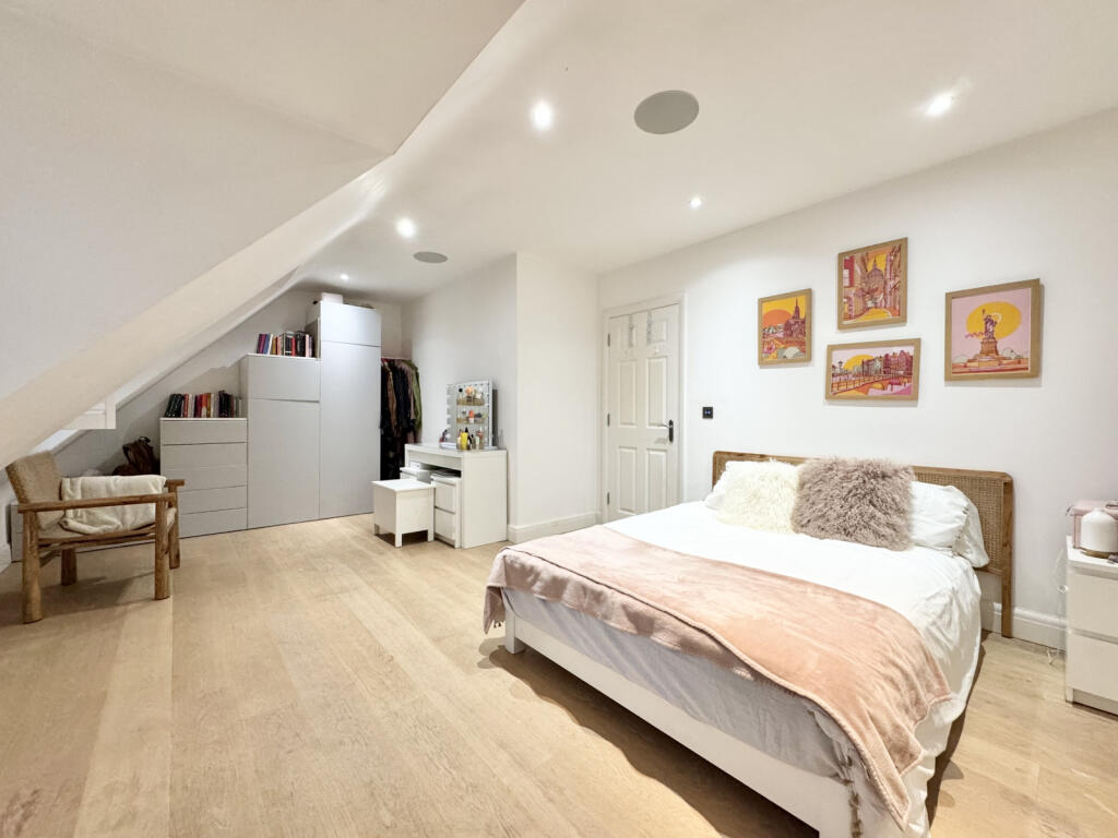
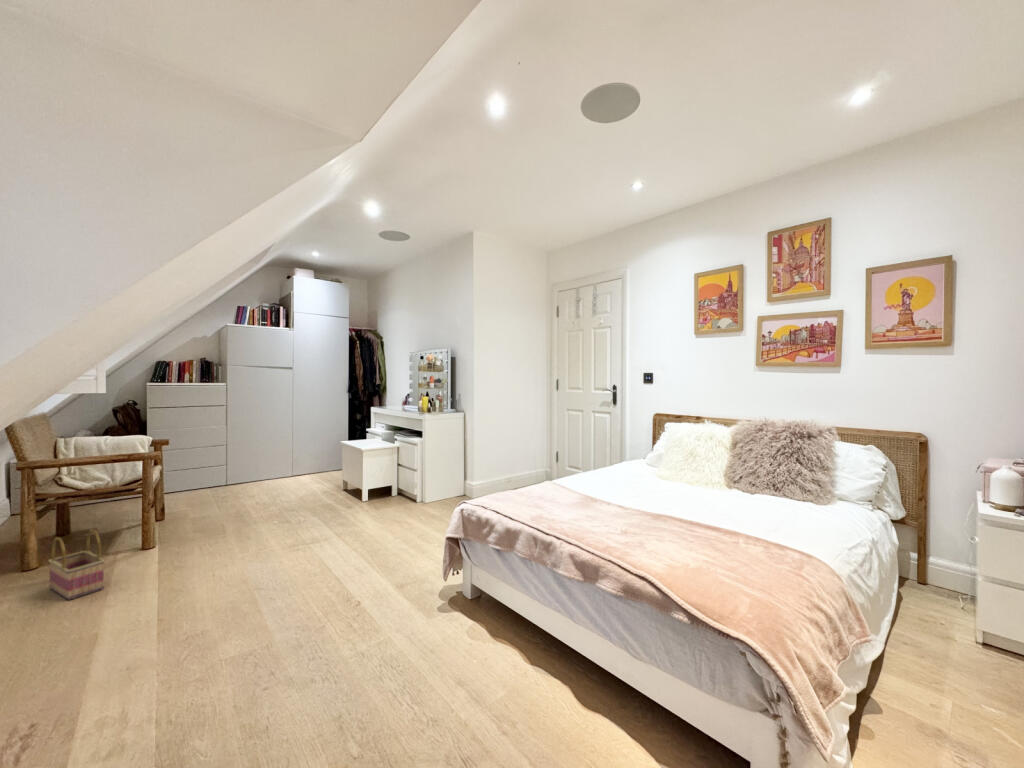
+ basket [47,528,106,601]
